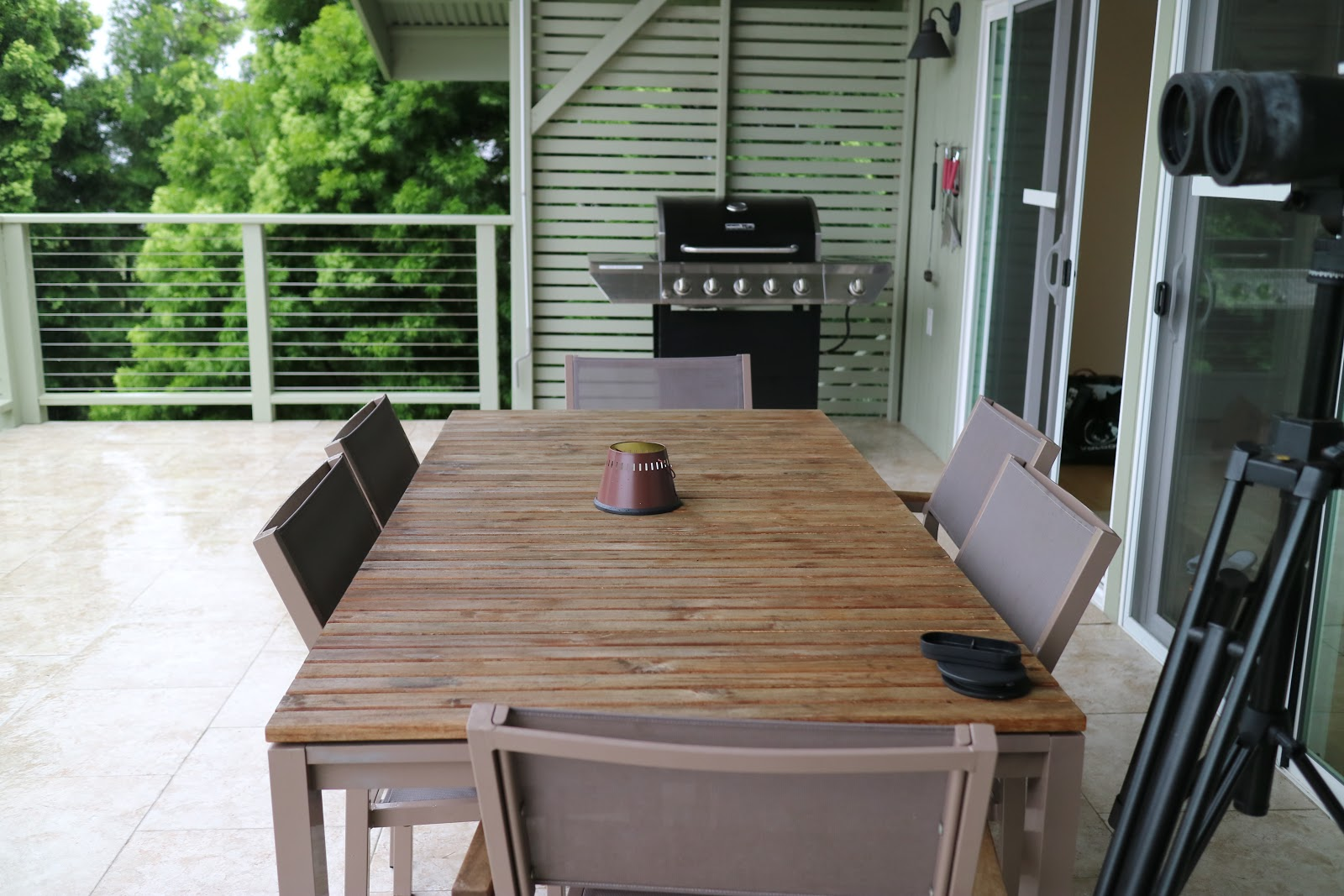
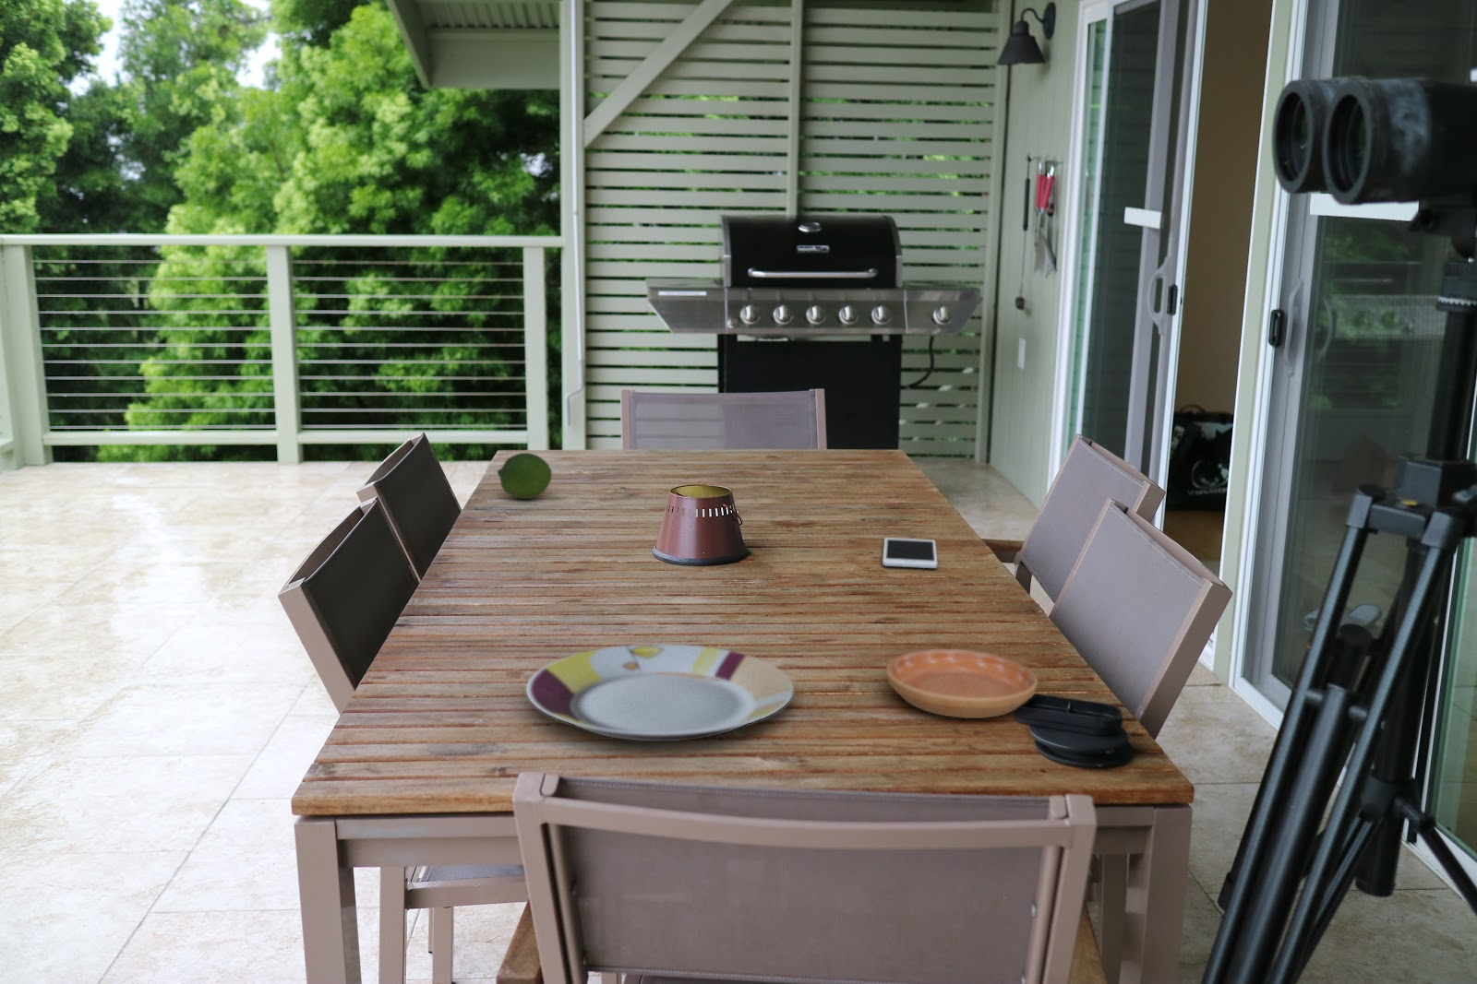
+ saucer [886,648,1039,719]
+ cell phone [881,537,937,569]
+ plate [525,644,795,742]
+ fruit [497,451,553,500]
